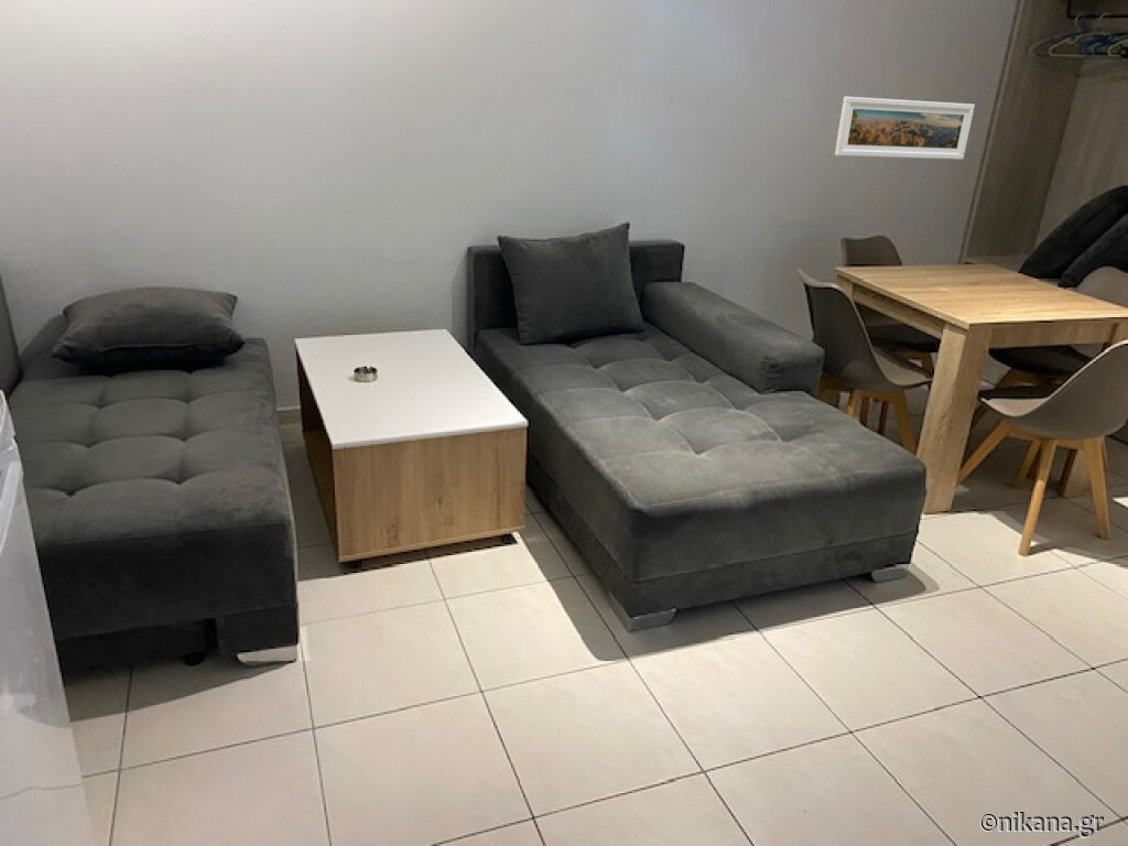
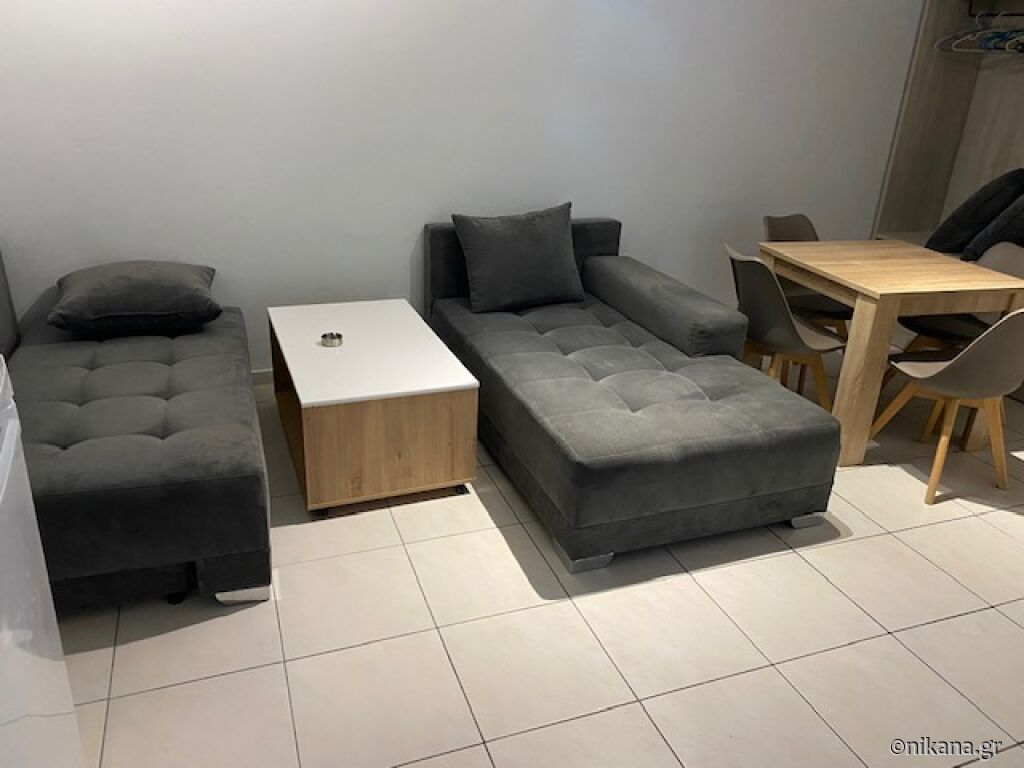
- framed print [834,96,976,161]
